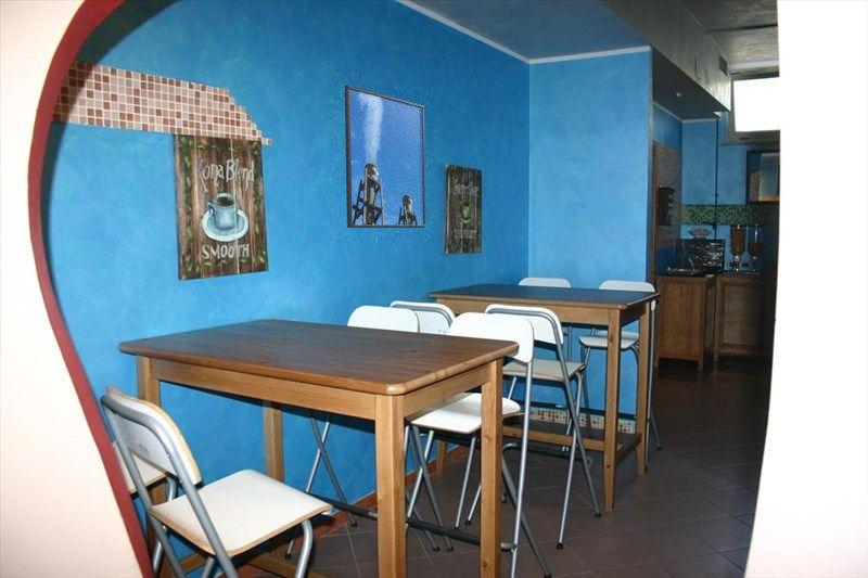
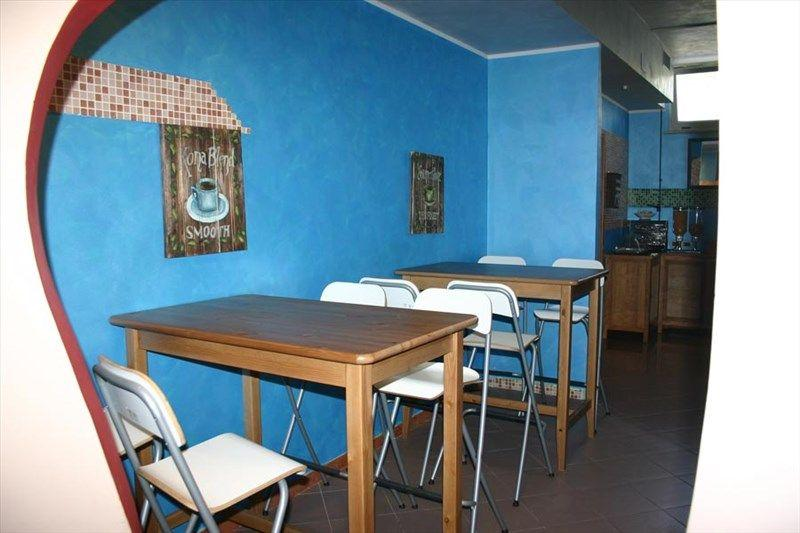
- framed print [344,84,426,229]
